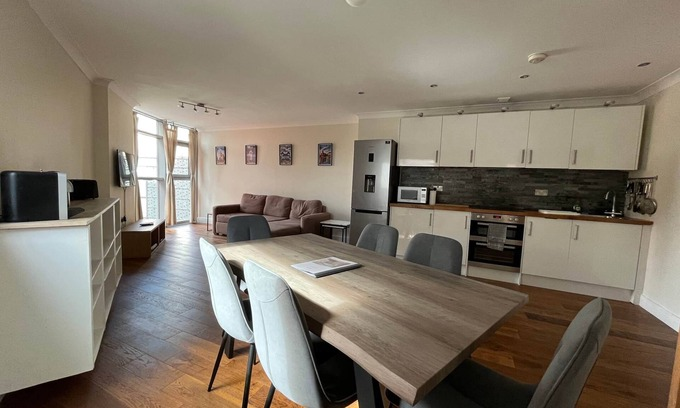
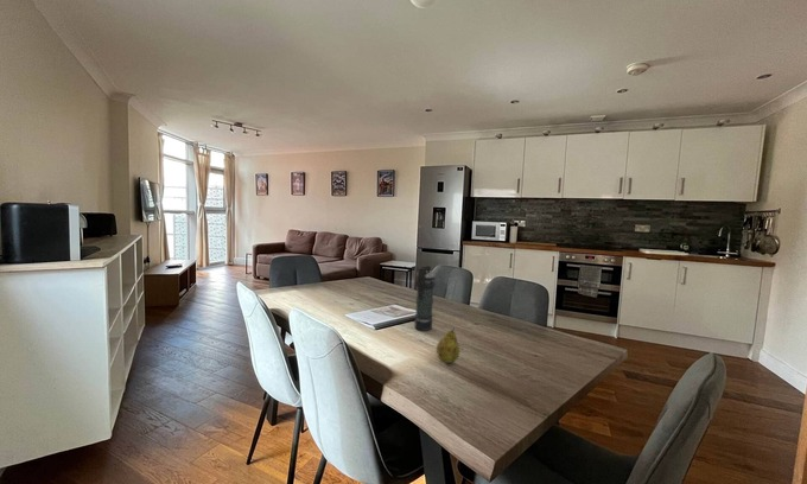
+ fruit [436,327,460,364]
+ smoke grenade [414,265,437,332]
